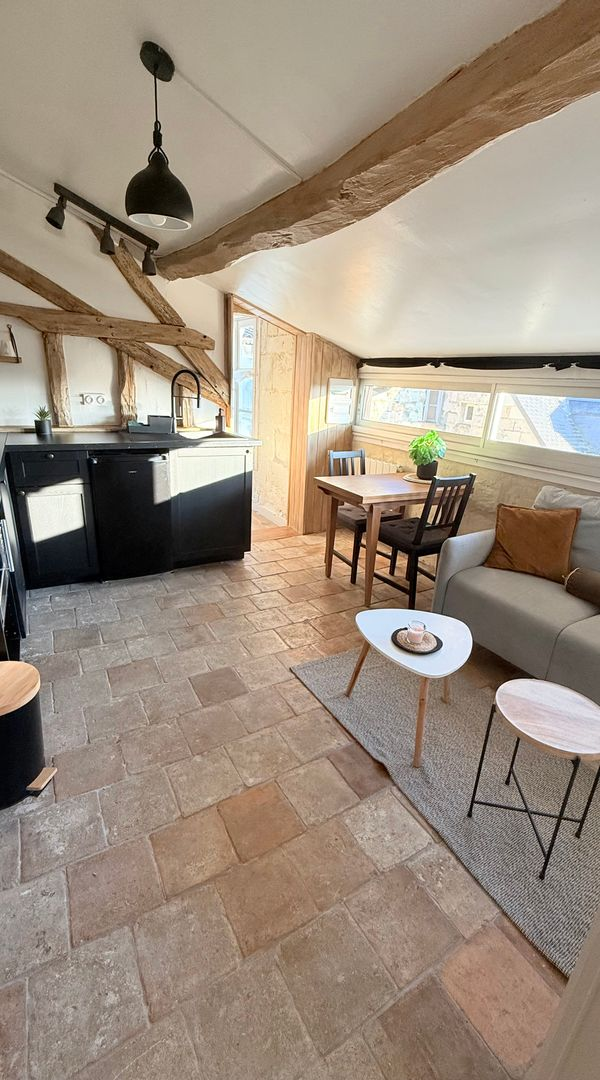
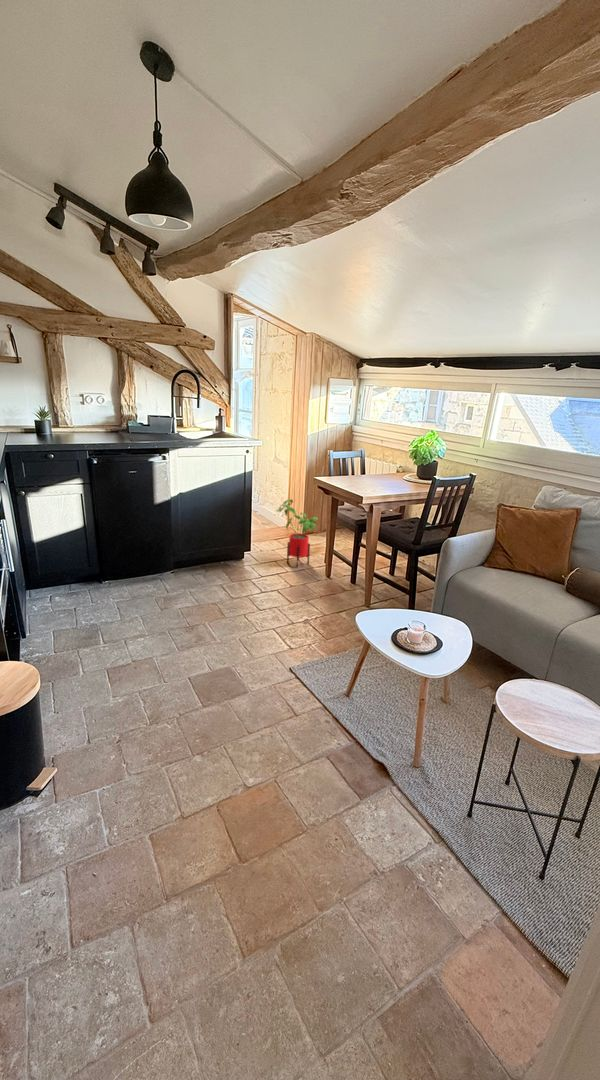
+ house plant [275,498,319,568]
